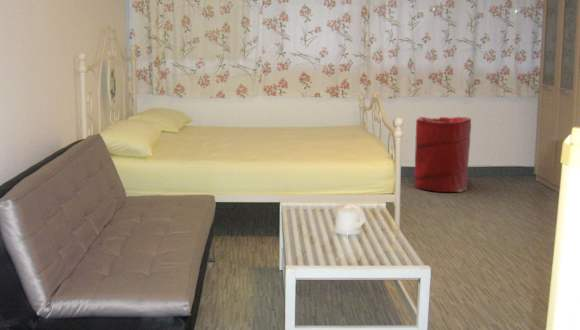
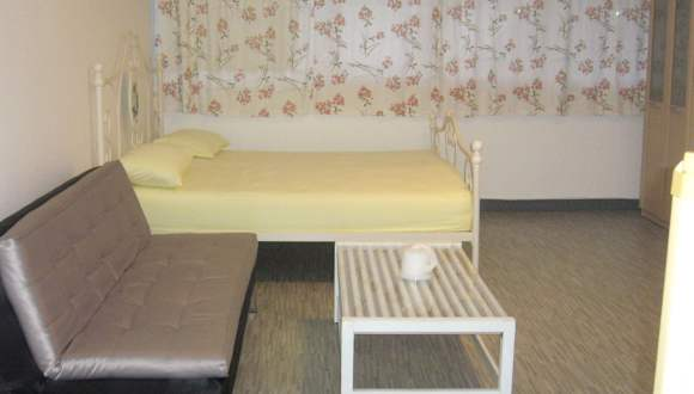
- laundry hamper [414,116,472,193]
